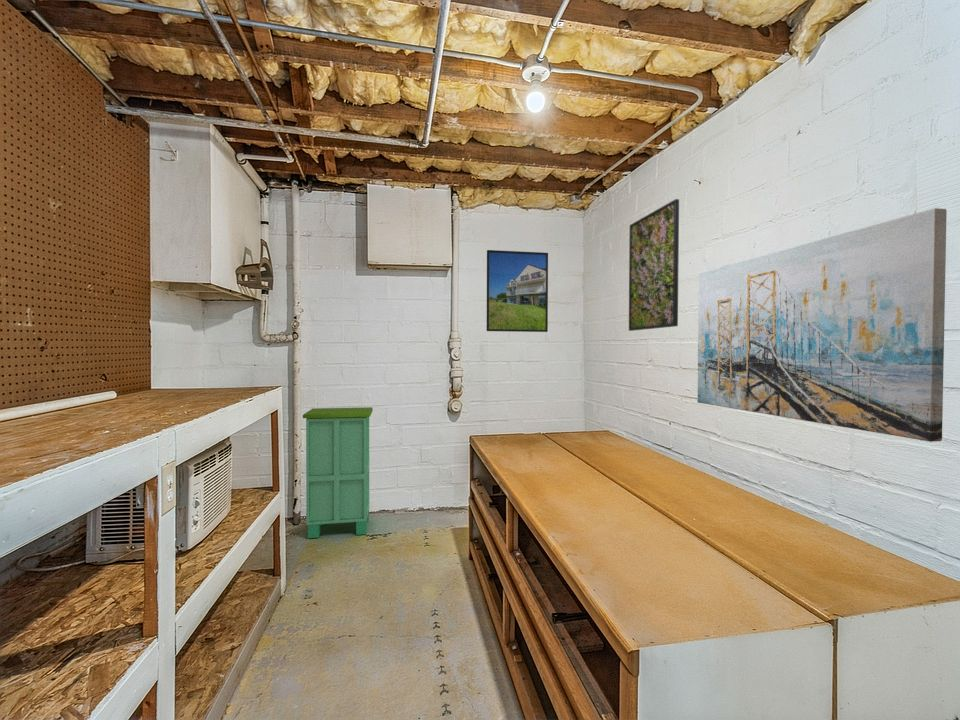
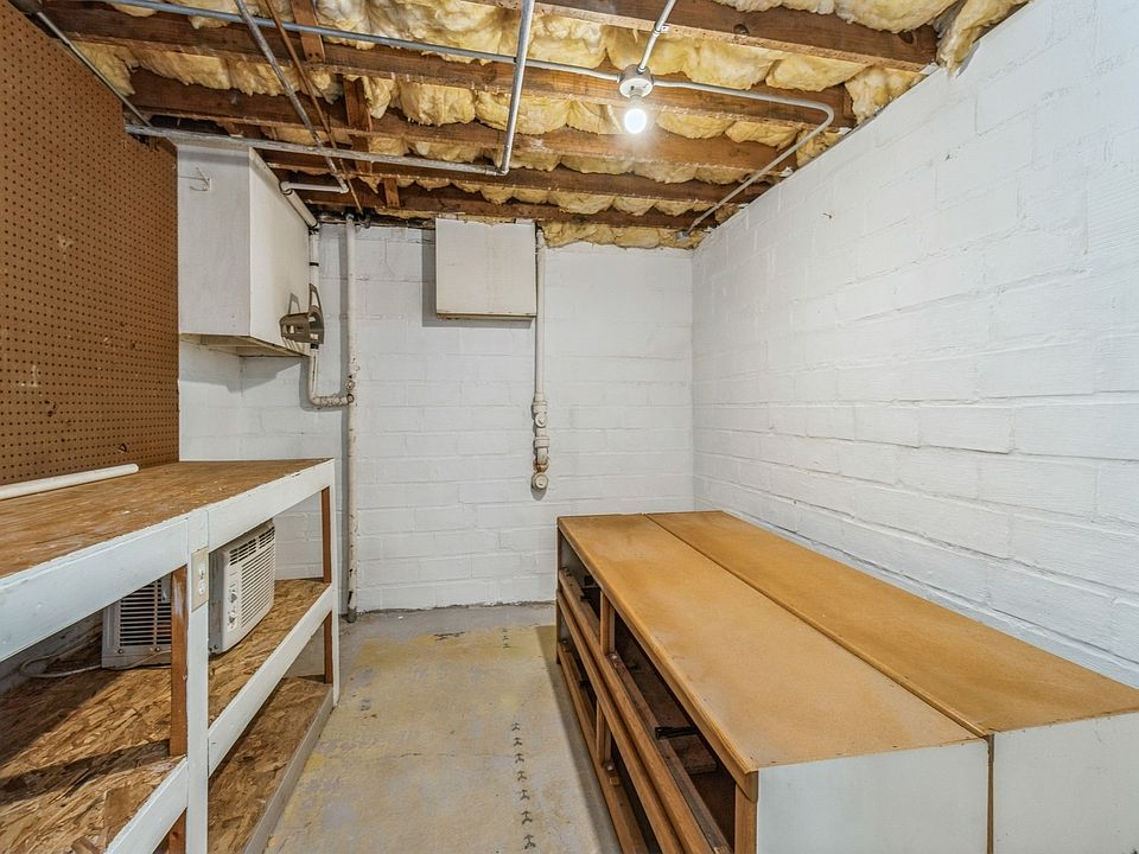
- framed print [628,198,680,332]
- cabinet [302,406,374,539]
- wall art [696,207,948,443]
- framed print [486,249,549,333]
